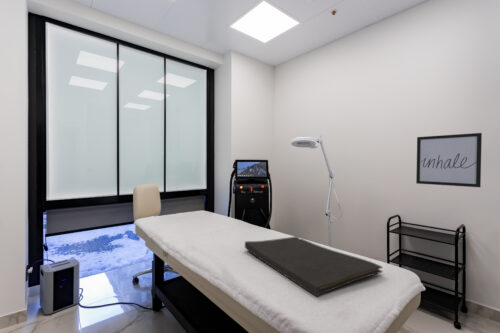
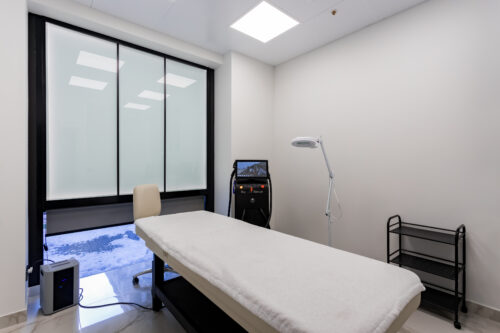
- wall art [415,132,483,188]
- hand towel [244,236,384,298]
